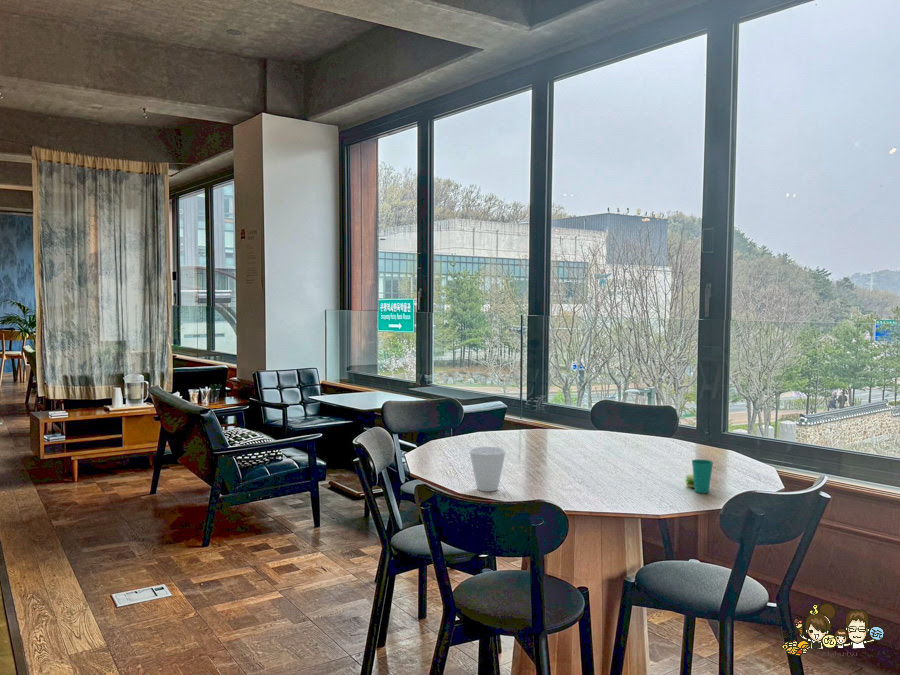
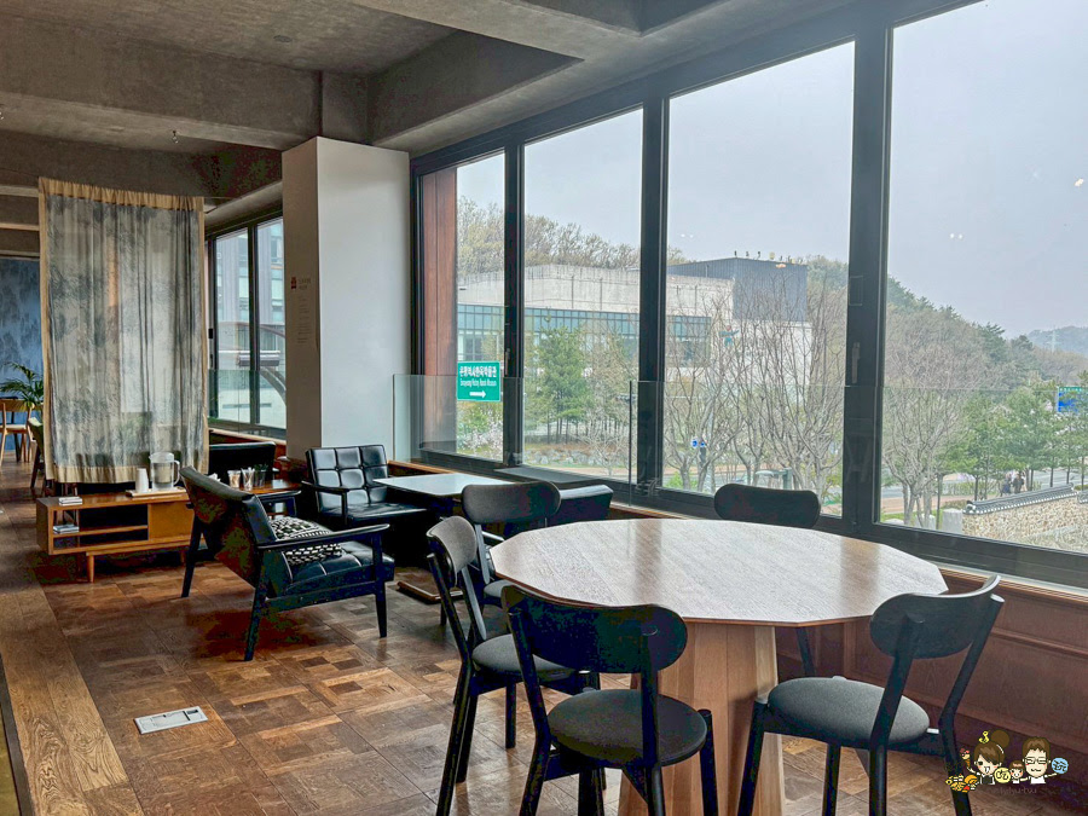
- cup [684,458,714,494]
- cup [468,446,507,492]
